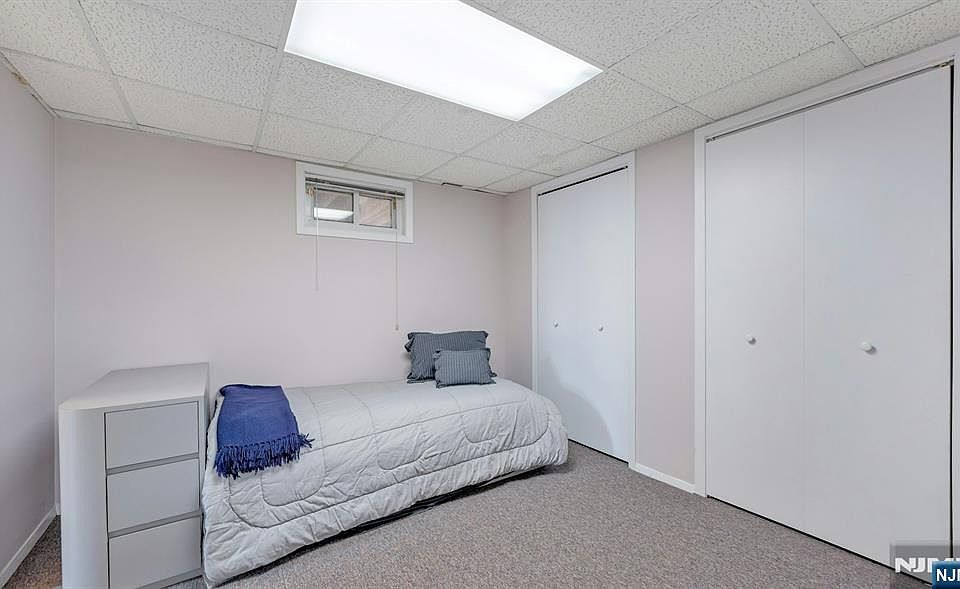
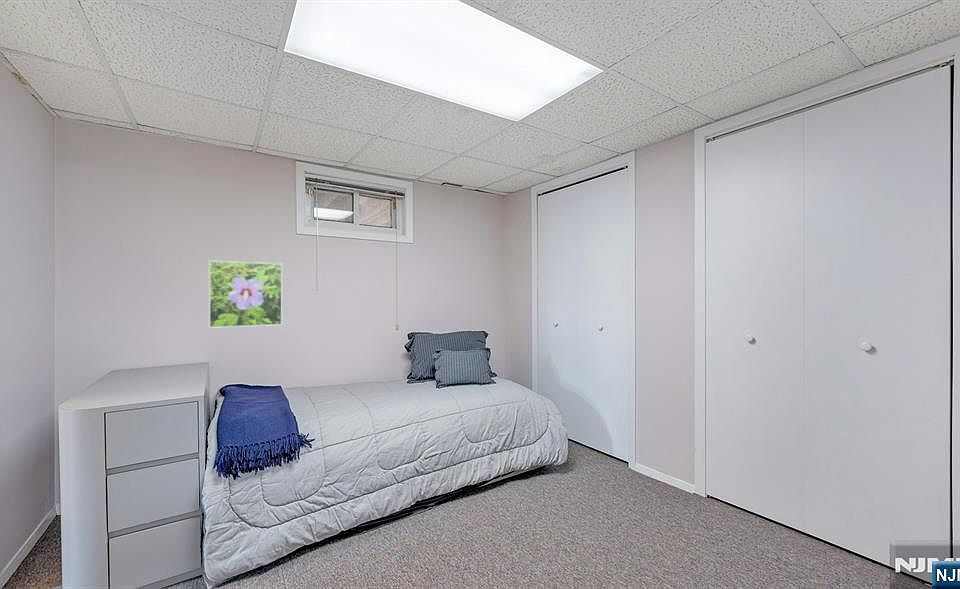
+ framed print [208,260,283,329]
